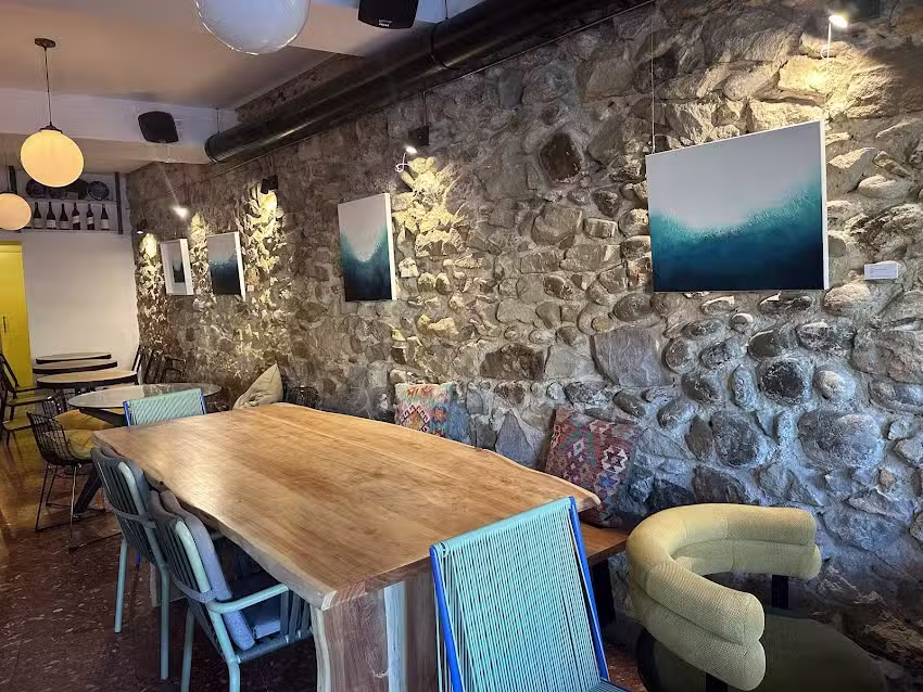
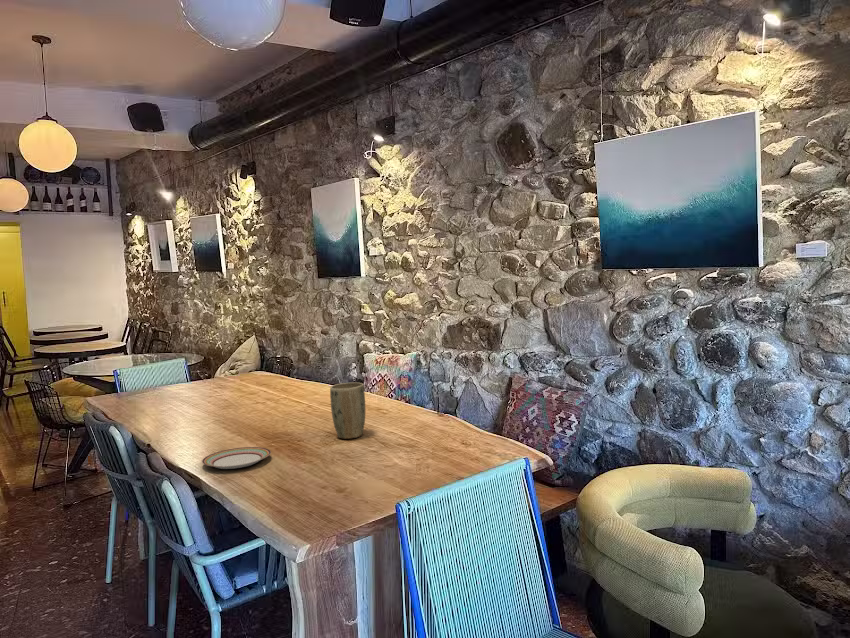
+ plate [201,446,272,470]
+ plant pot [329,381,366,440]
